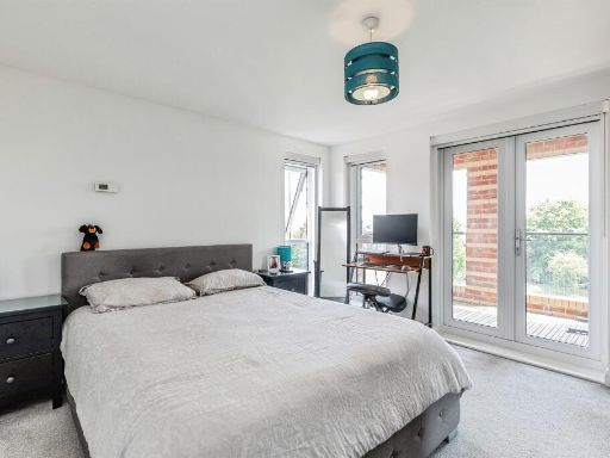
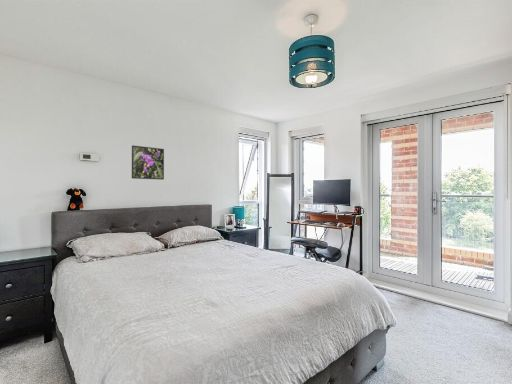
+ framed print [131,144,165,181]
